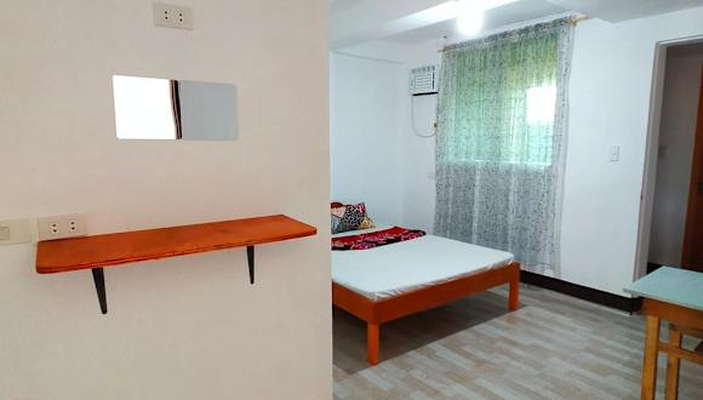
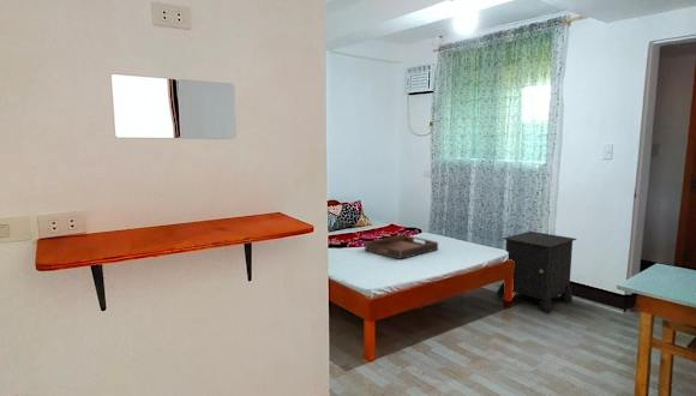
+ serving tray [364,234,439,260]
+ nightstand [496,230,577,313]
